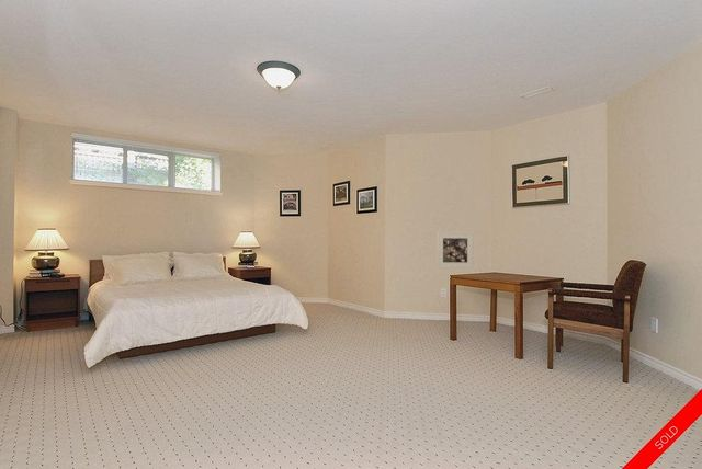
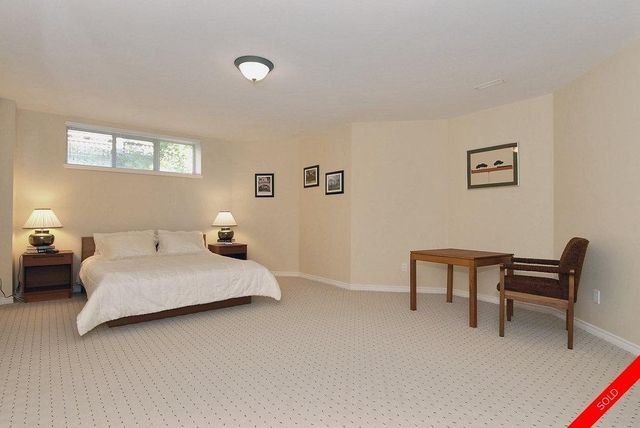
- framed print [435,231,475,270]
